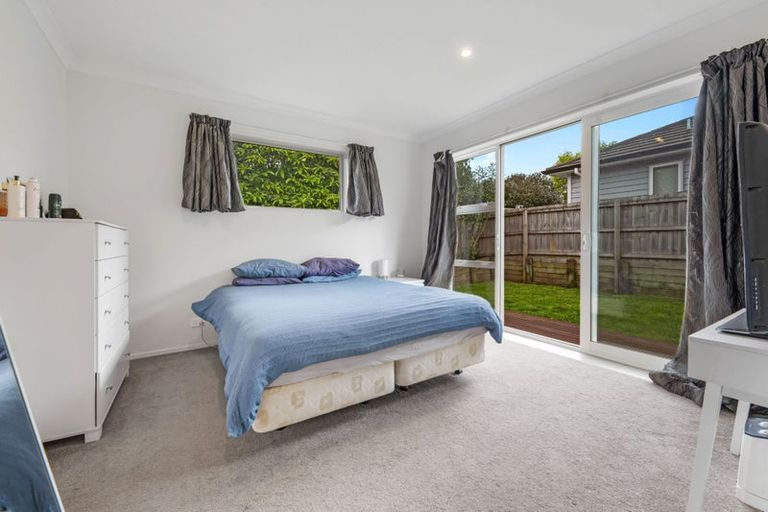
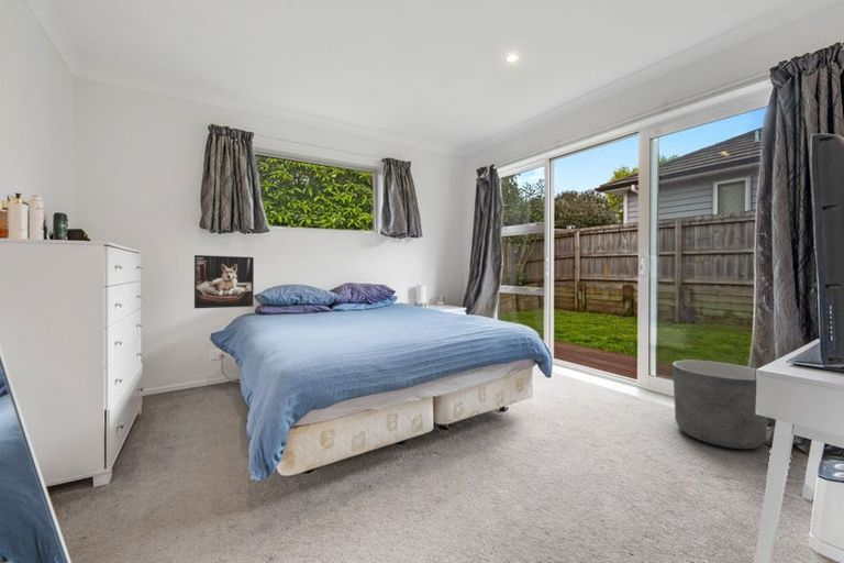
+ planter [671,360,769,450]
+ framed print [193,254,255,309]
